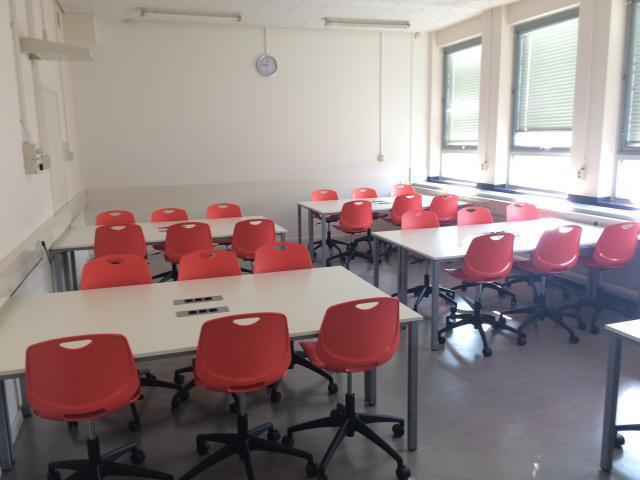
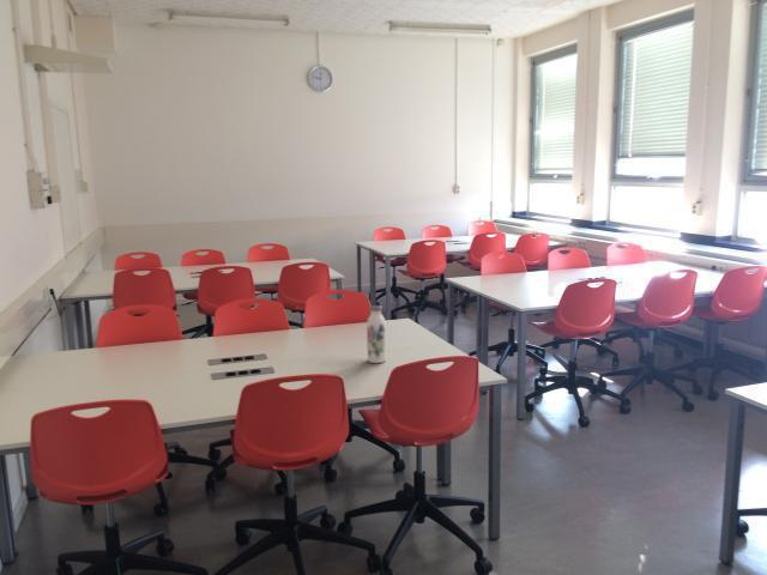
+ water bottle [366,304,387,364]
